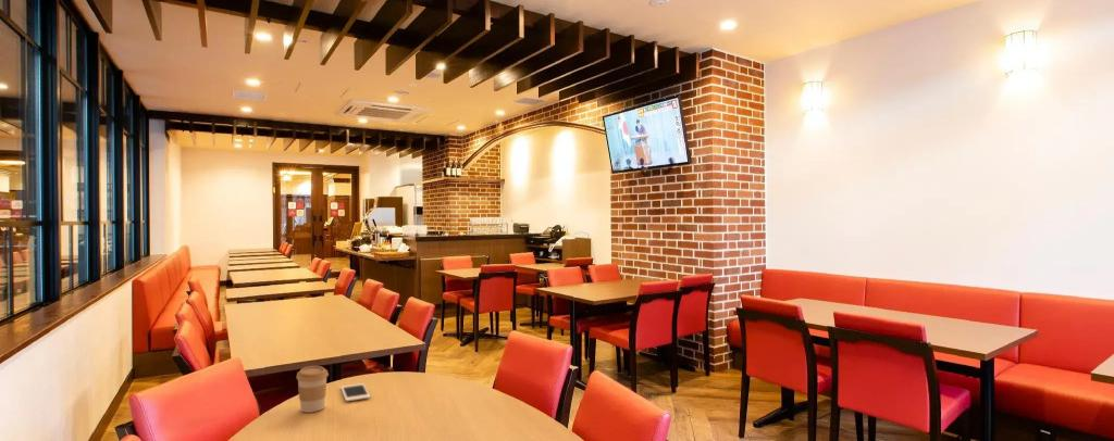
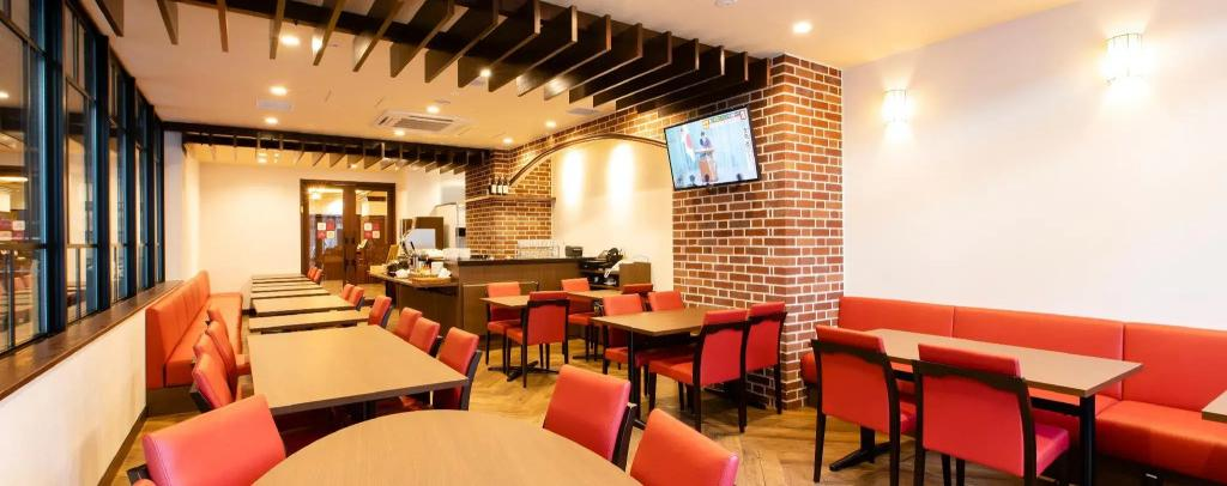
- cell phone [339,382,371,402]
- coffee cup [296,365,330,414]
